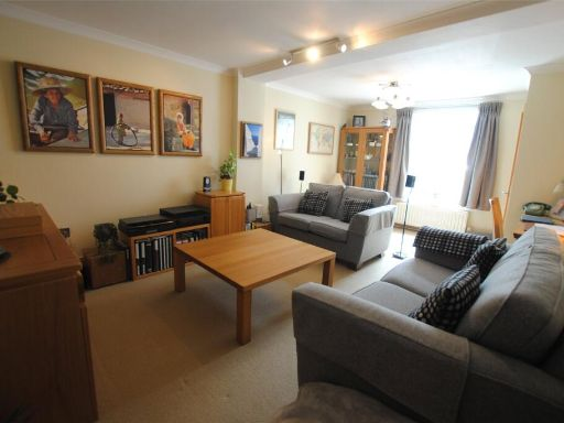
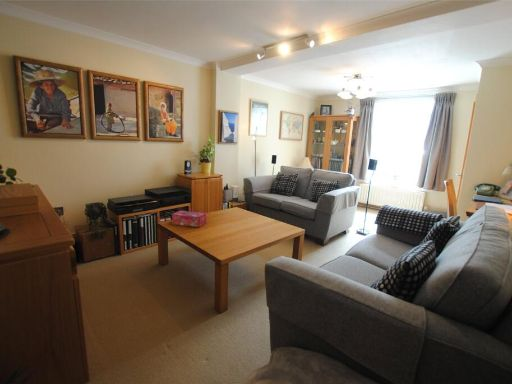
+ tissue box [171,210,207,228]
